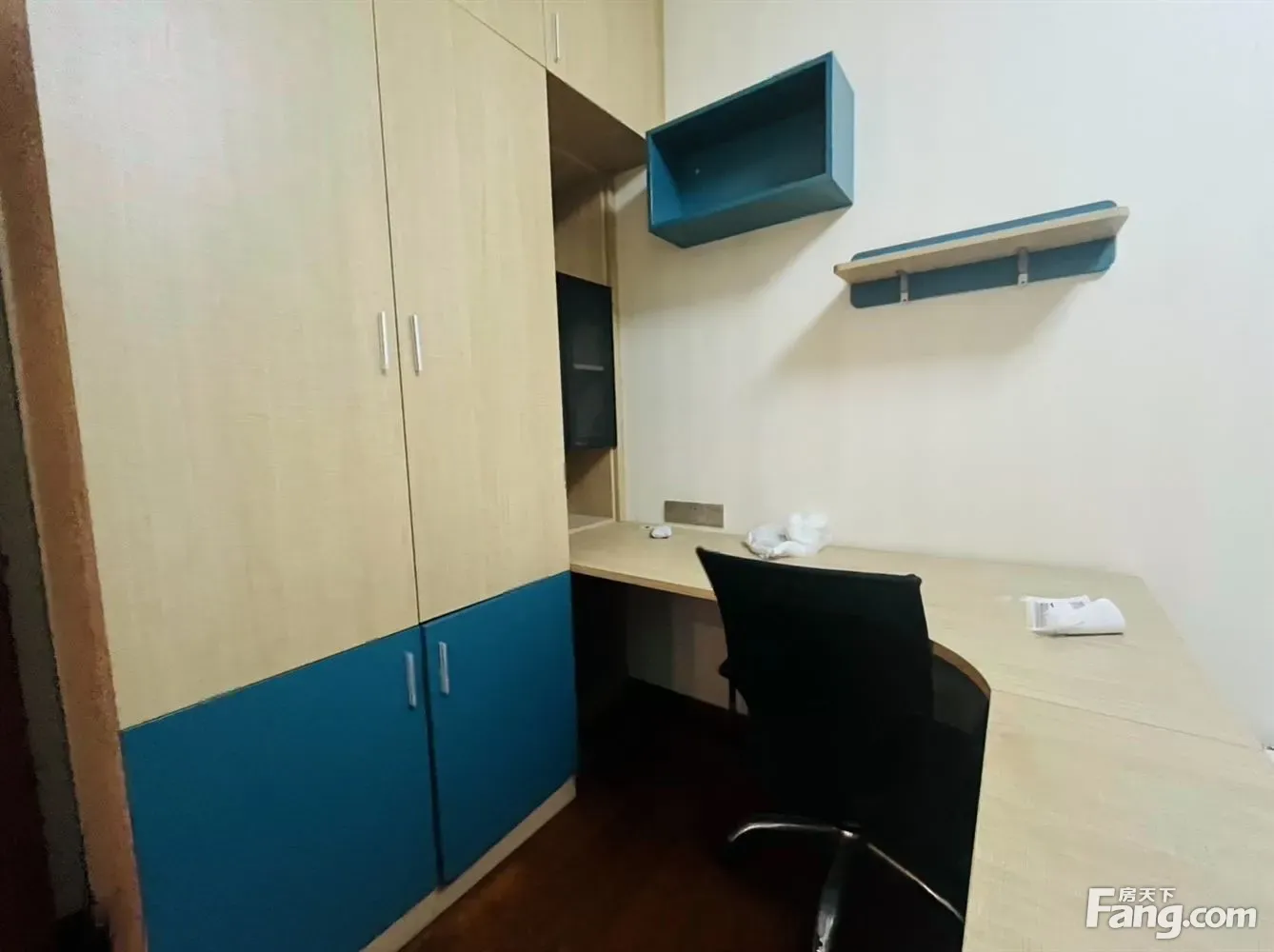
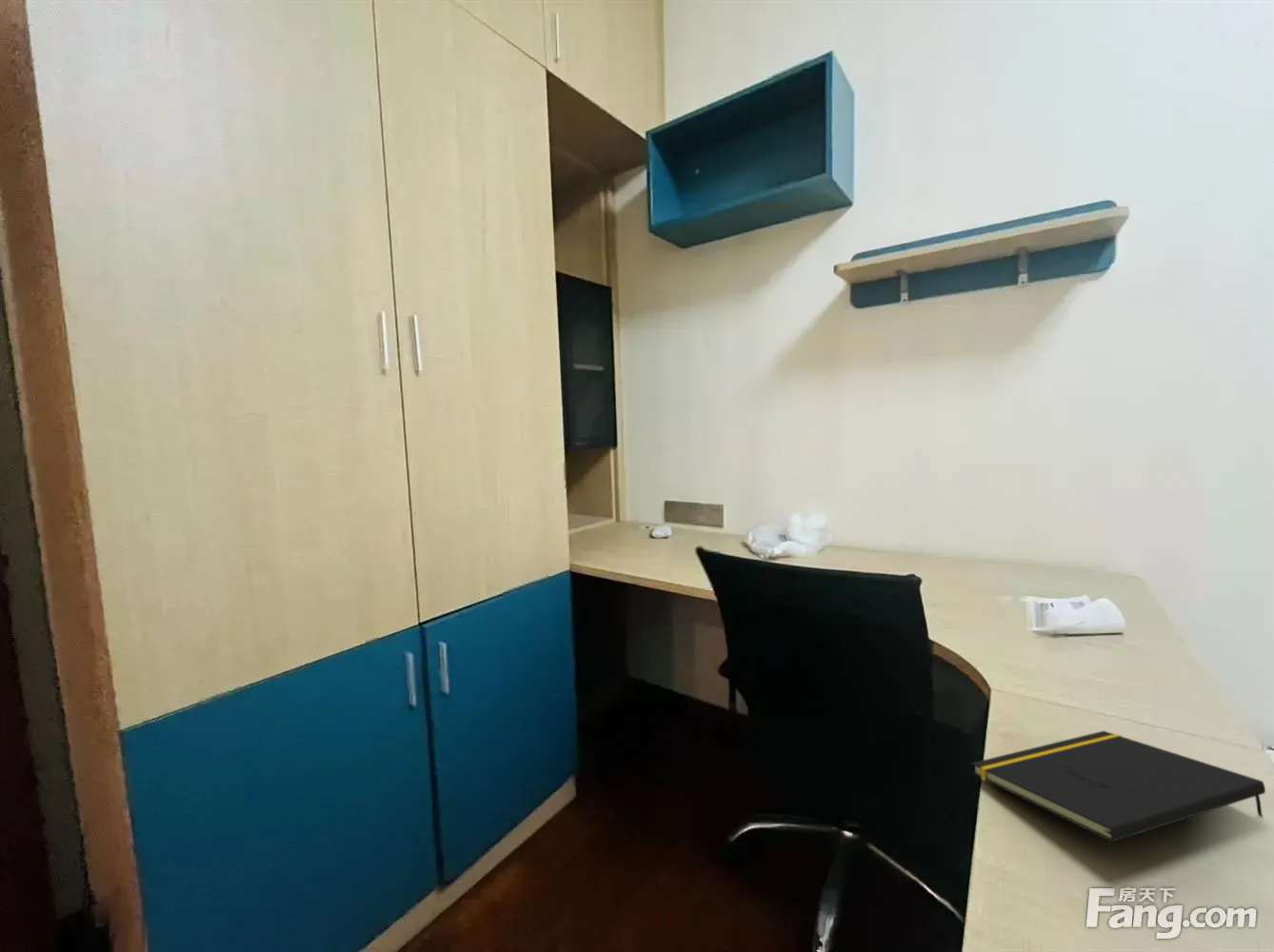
+ notepad [970,730,1266,843]
